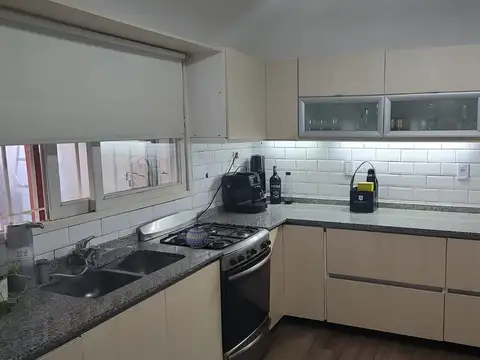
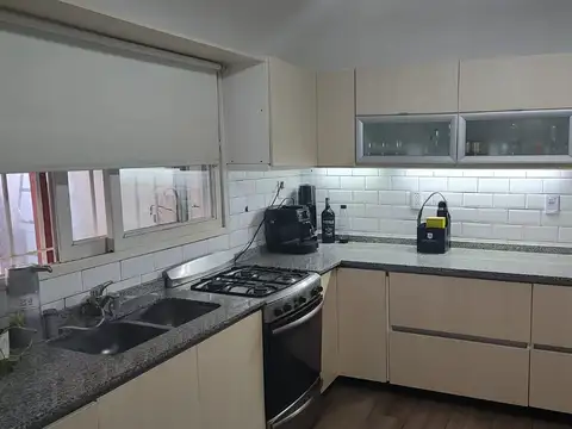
- teapot [181,225,213,249]
